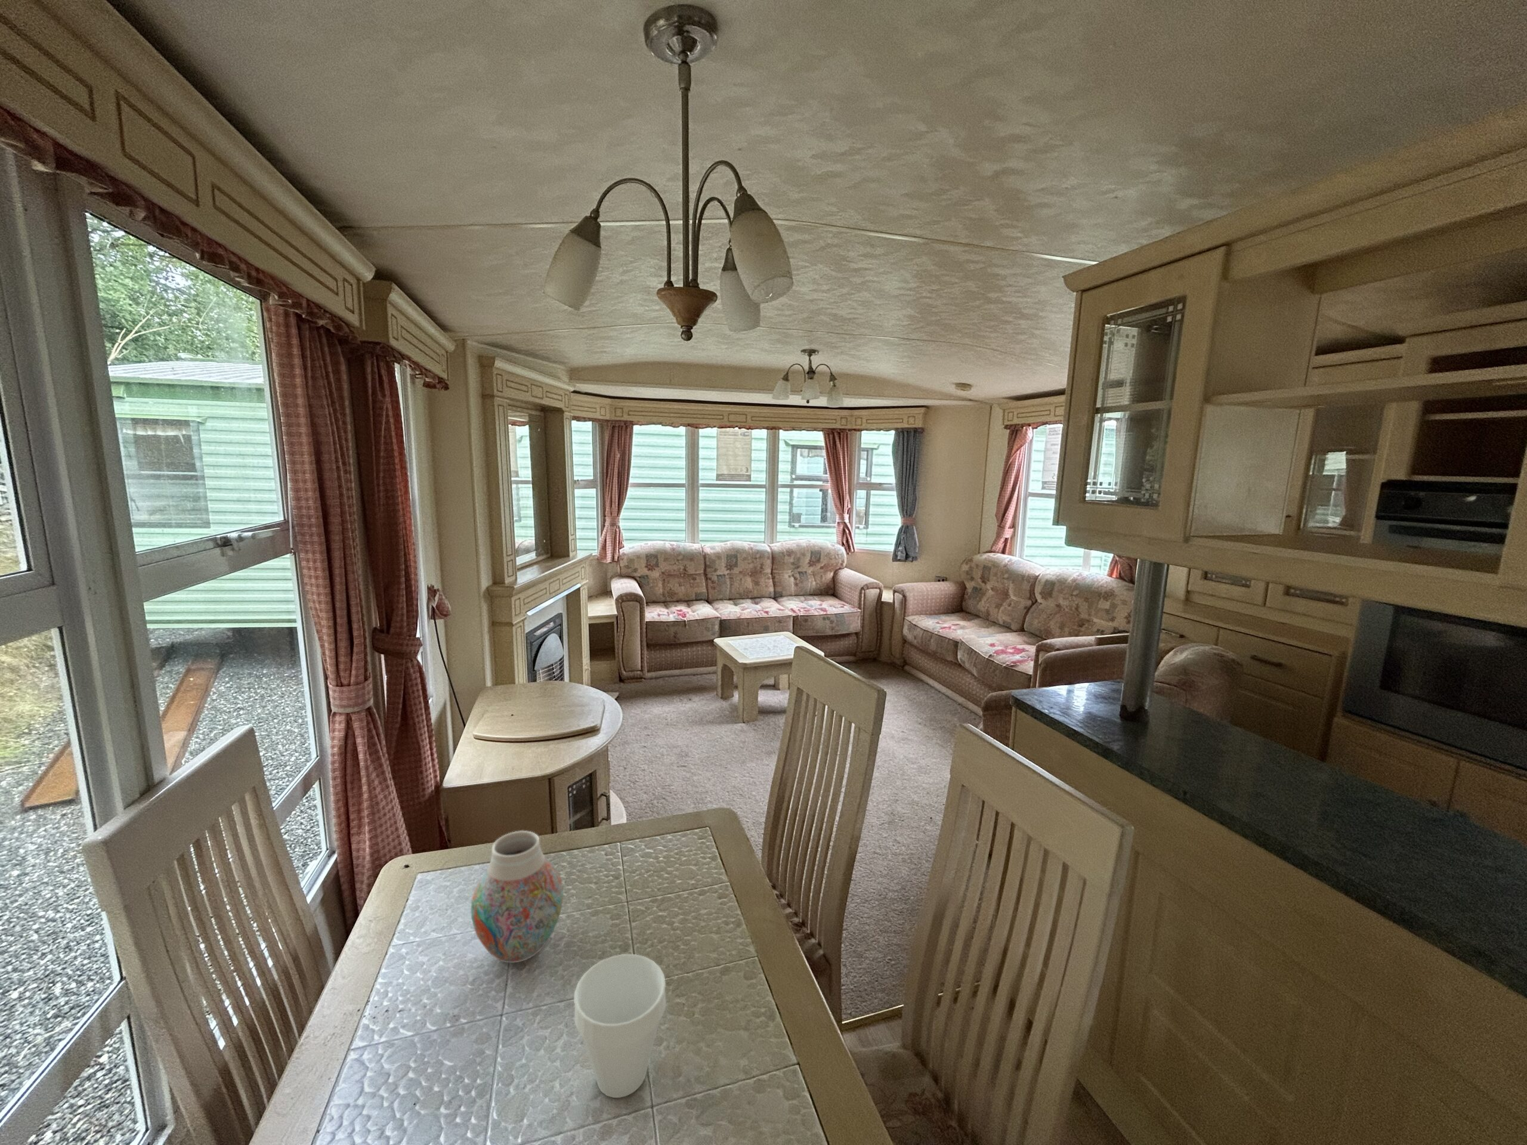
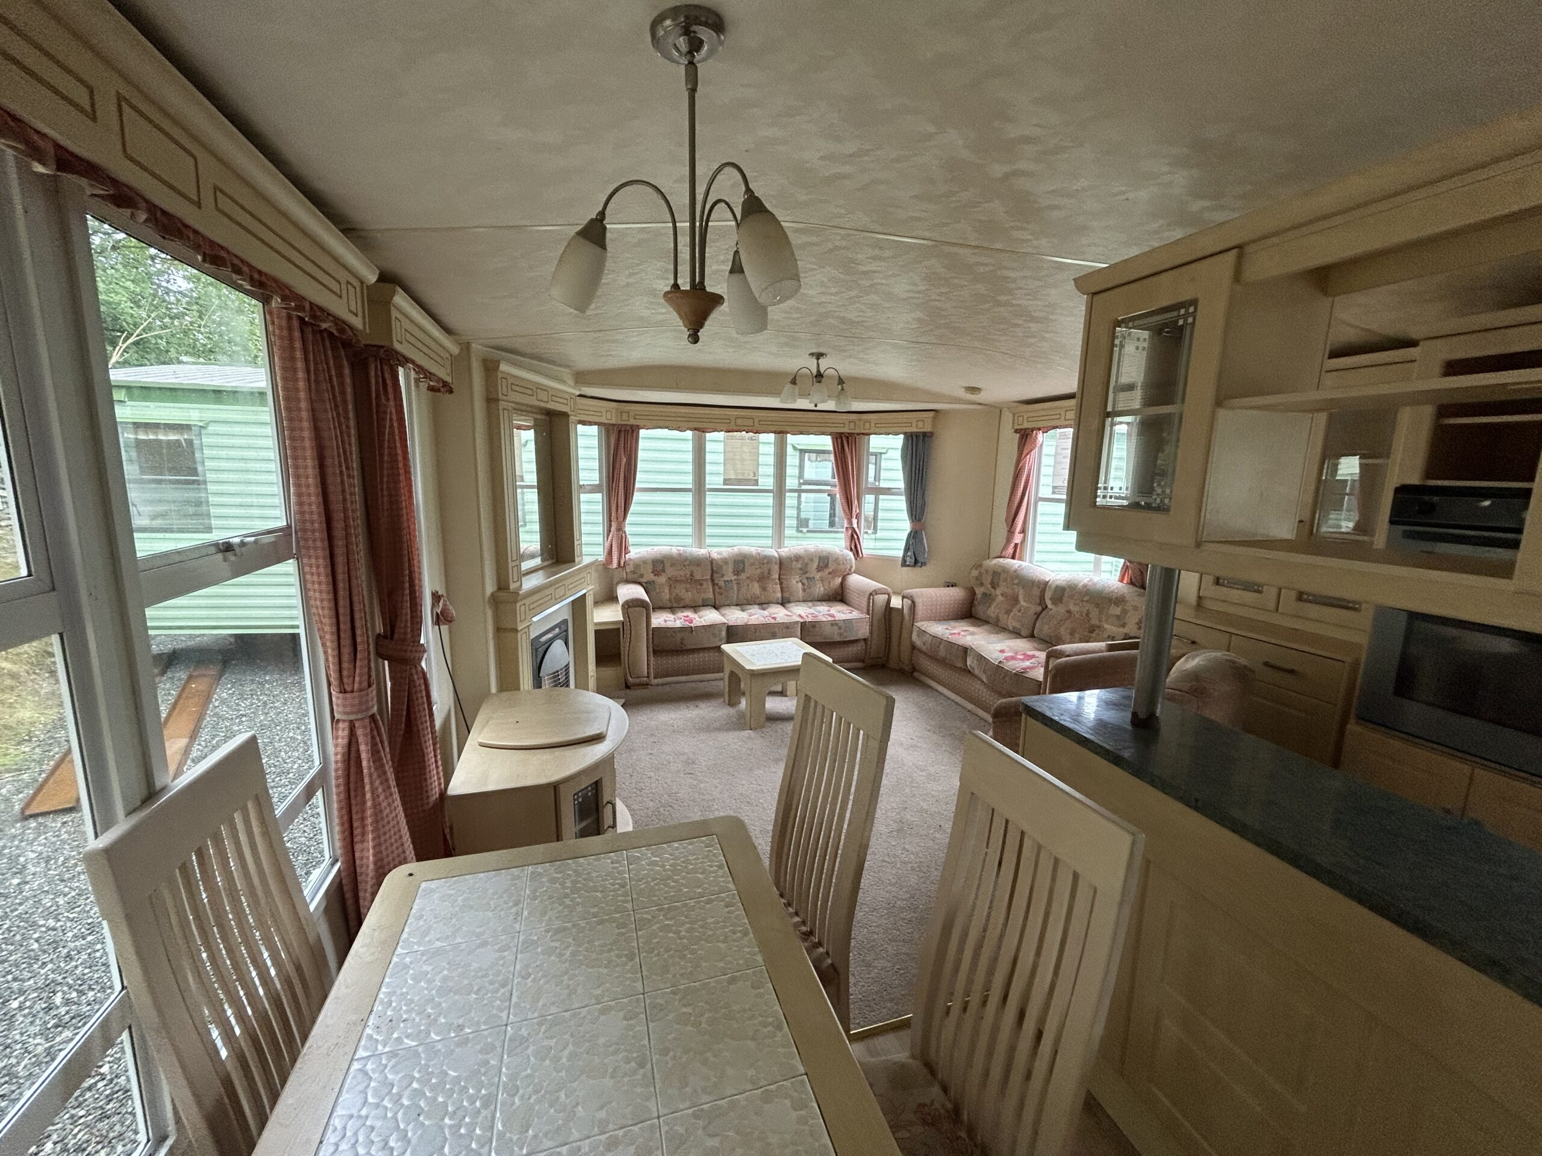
- cup [574,954,667,1098]
- vase [470,830,564,963]
